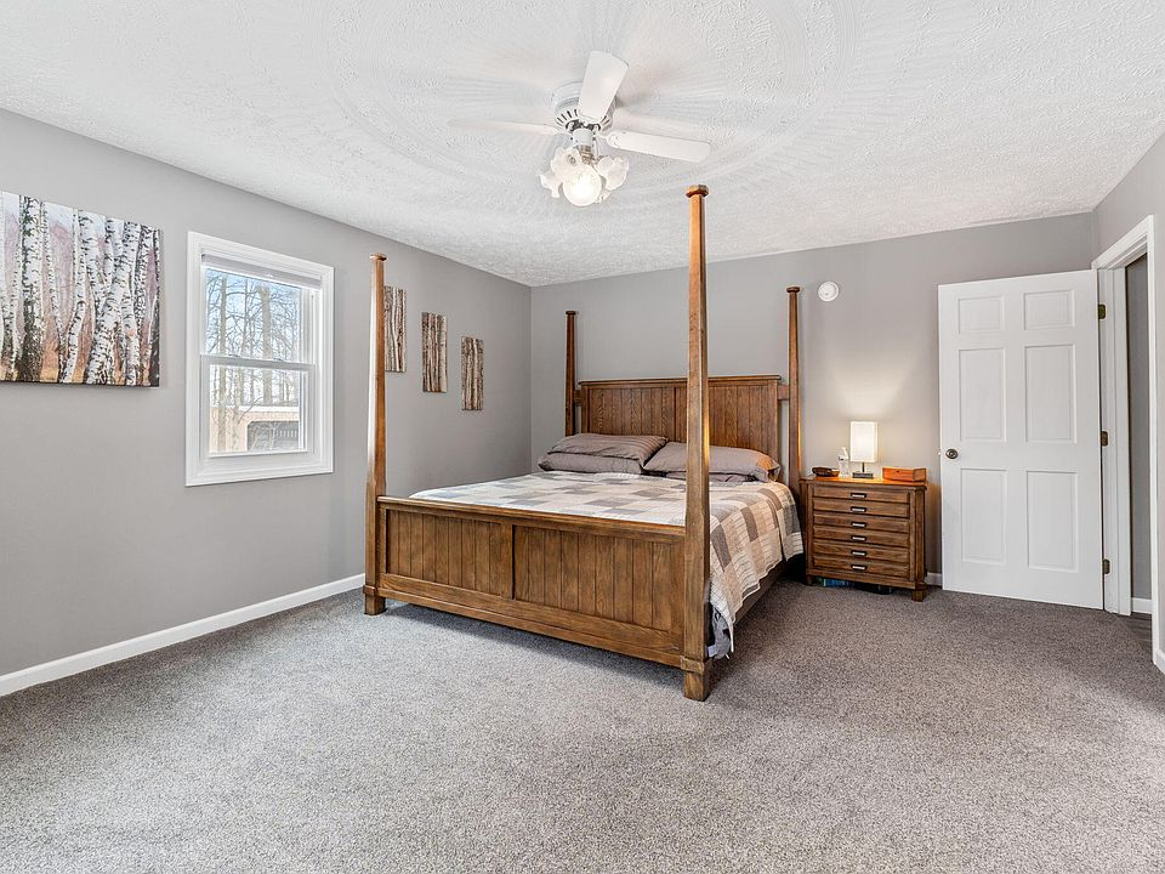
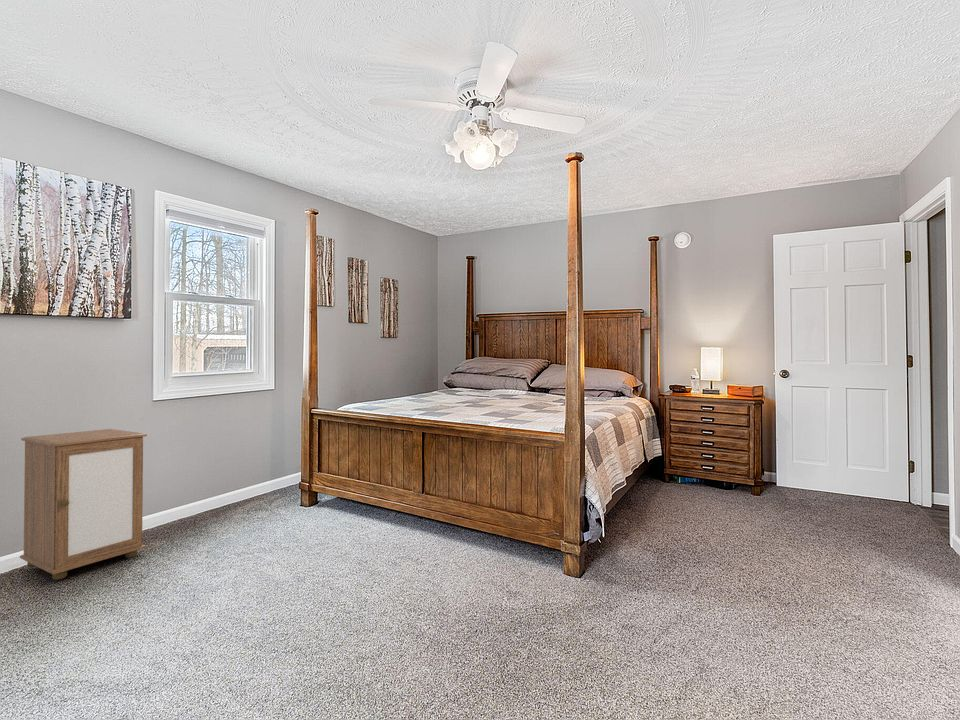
+ cabinet [19,428,148,581]
